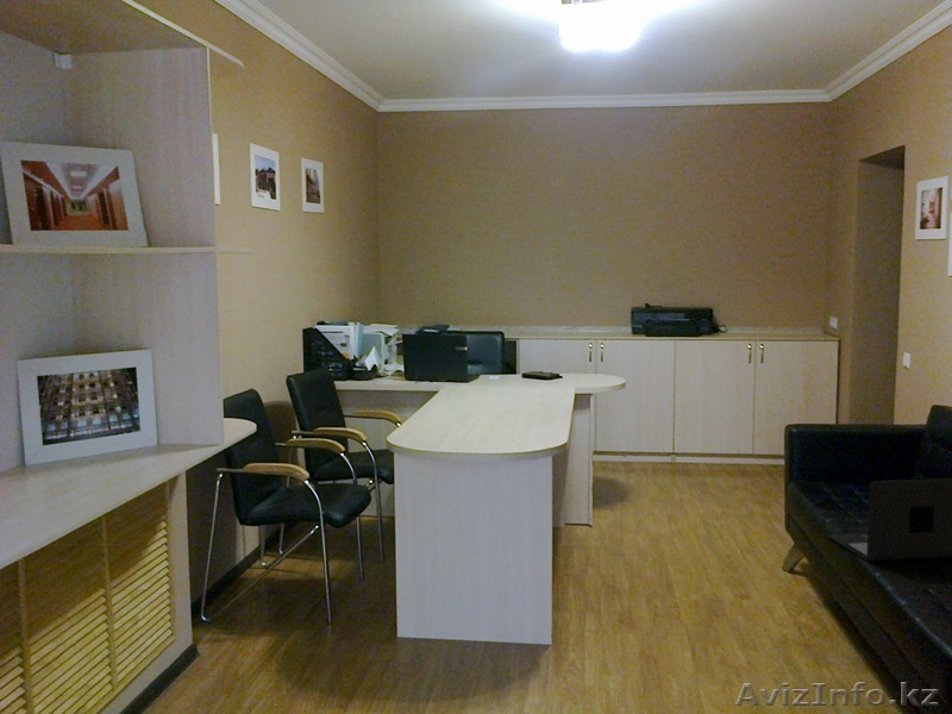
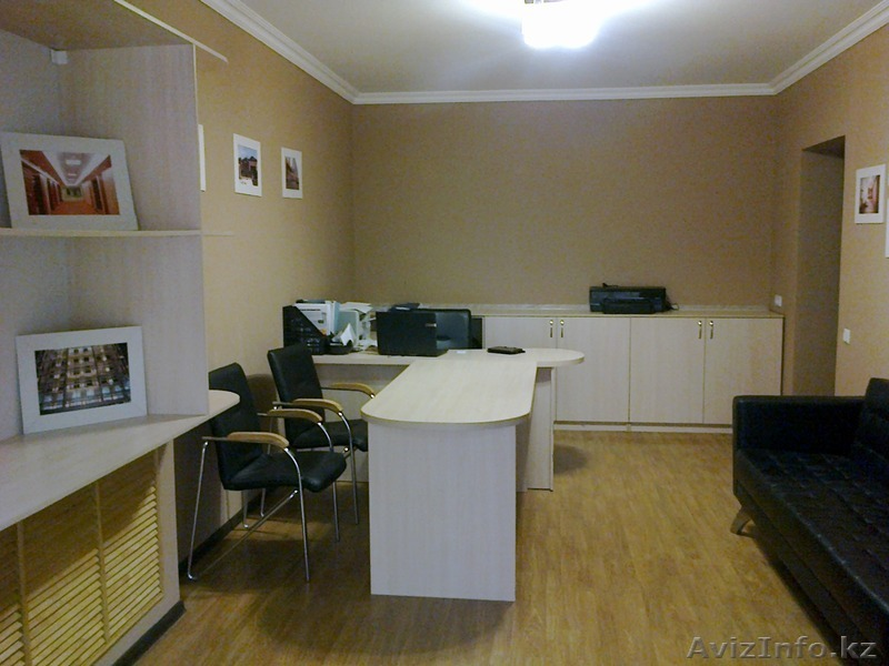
- laptop [827,477,952,562]
